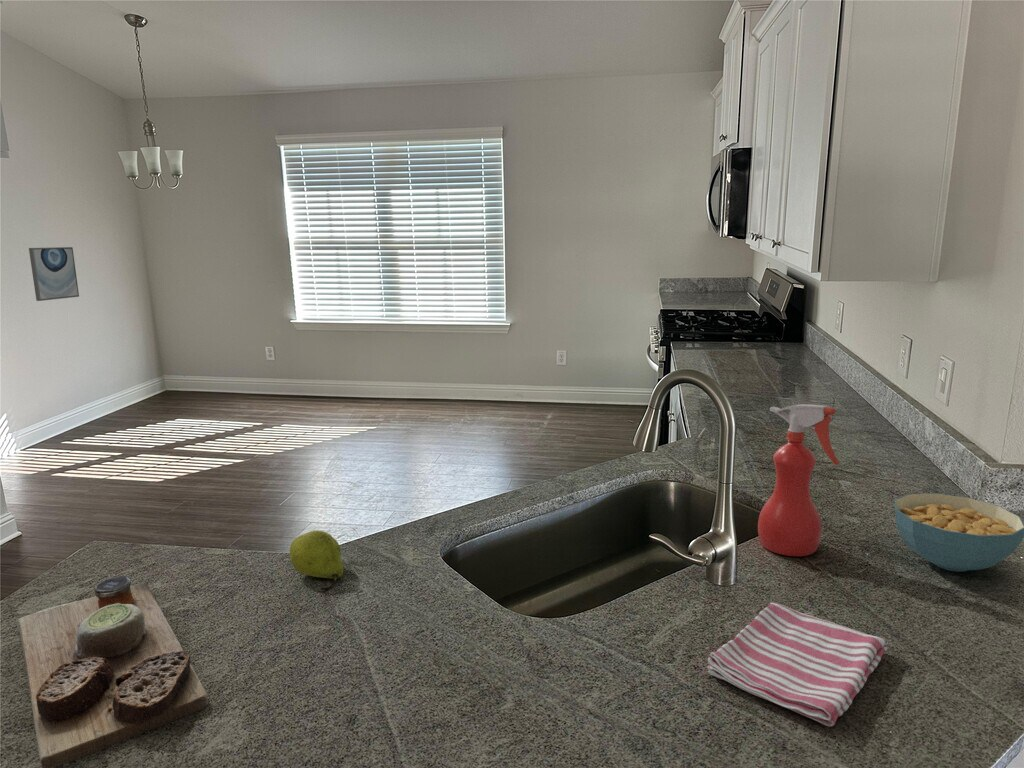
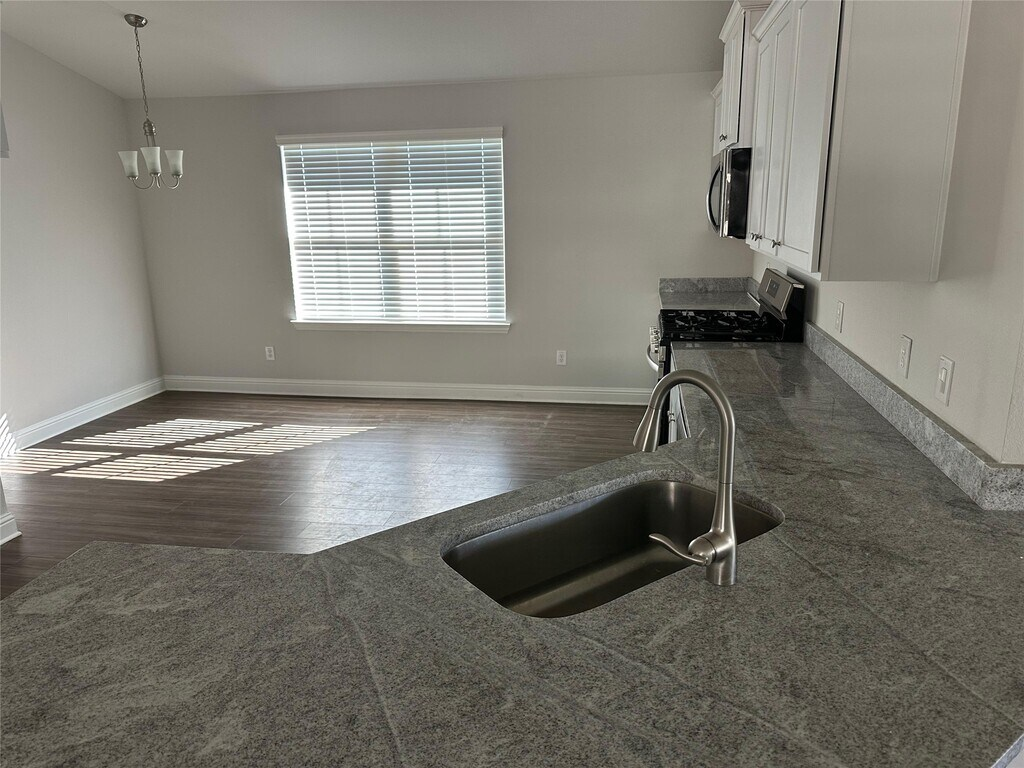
- fruit [289,530,344,591]
- spray bottle [757,403,841,557]
- wall art [28,246,80,302]
- cutting board [15,575,209,768]
- dish towel [706,601,889,727]
- cereal bowl [894,493,1024,573]
